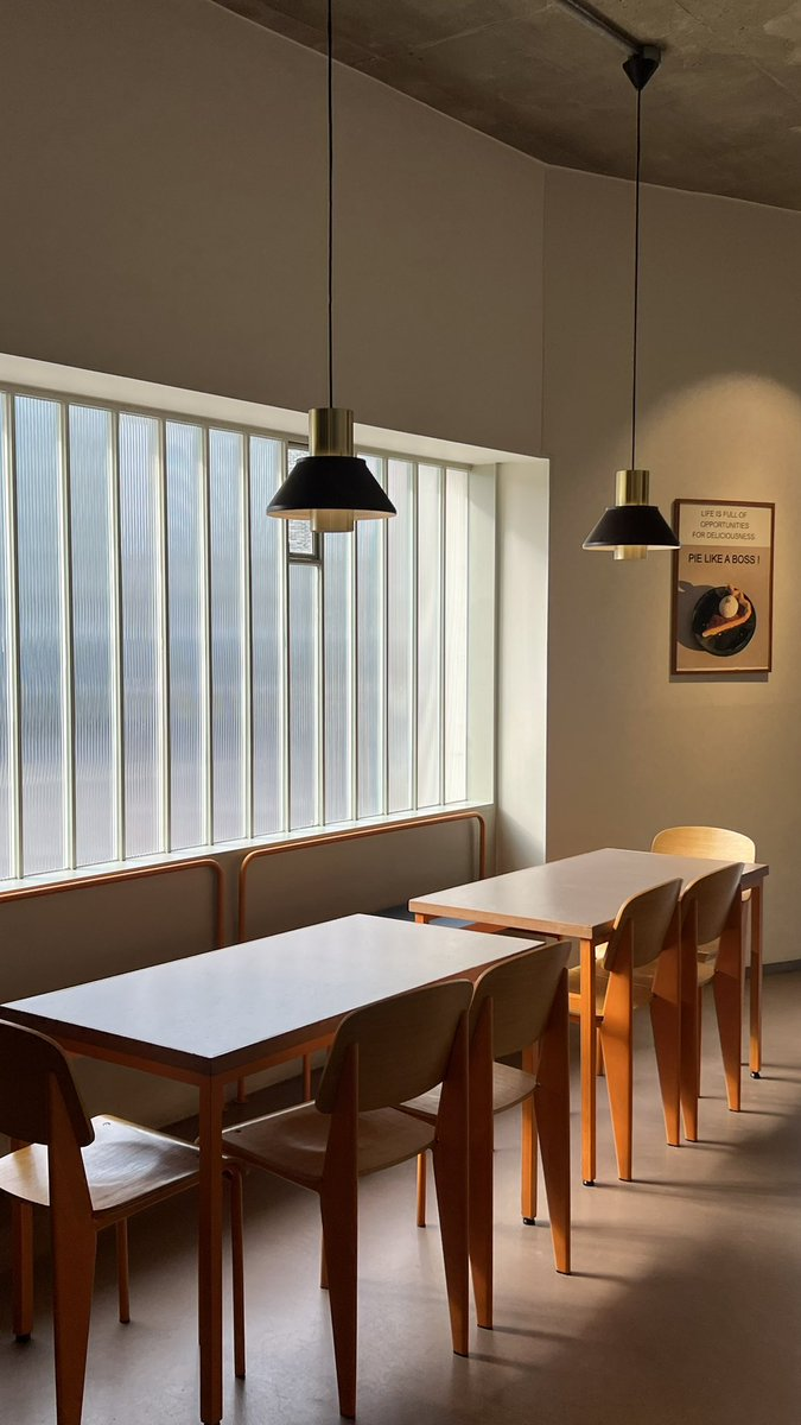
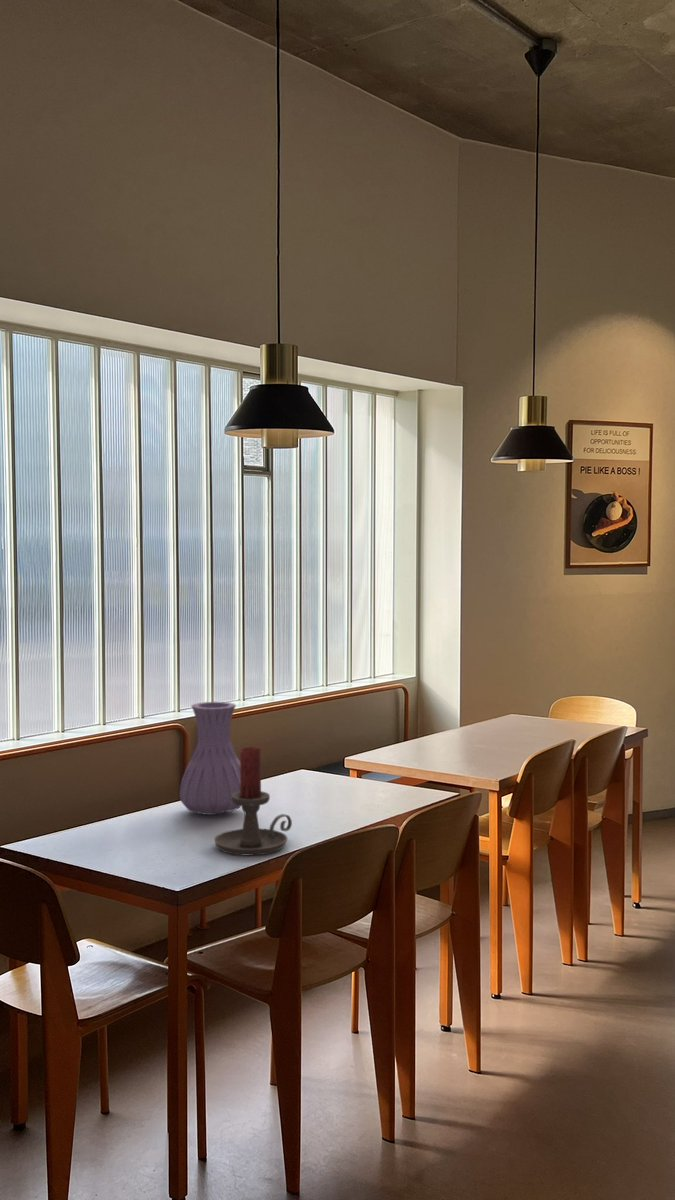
+ candle holder [213,746,293,857]
+ vase [179,701,242,816]
